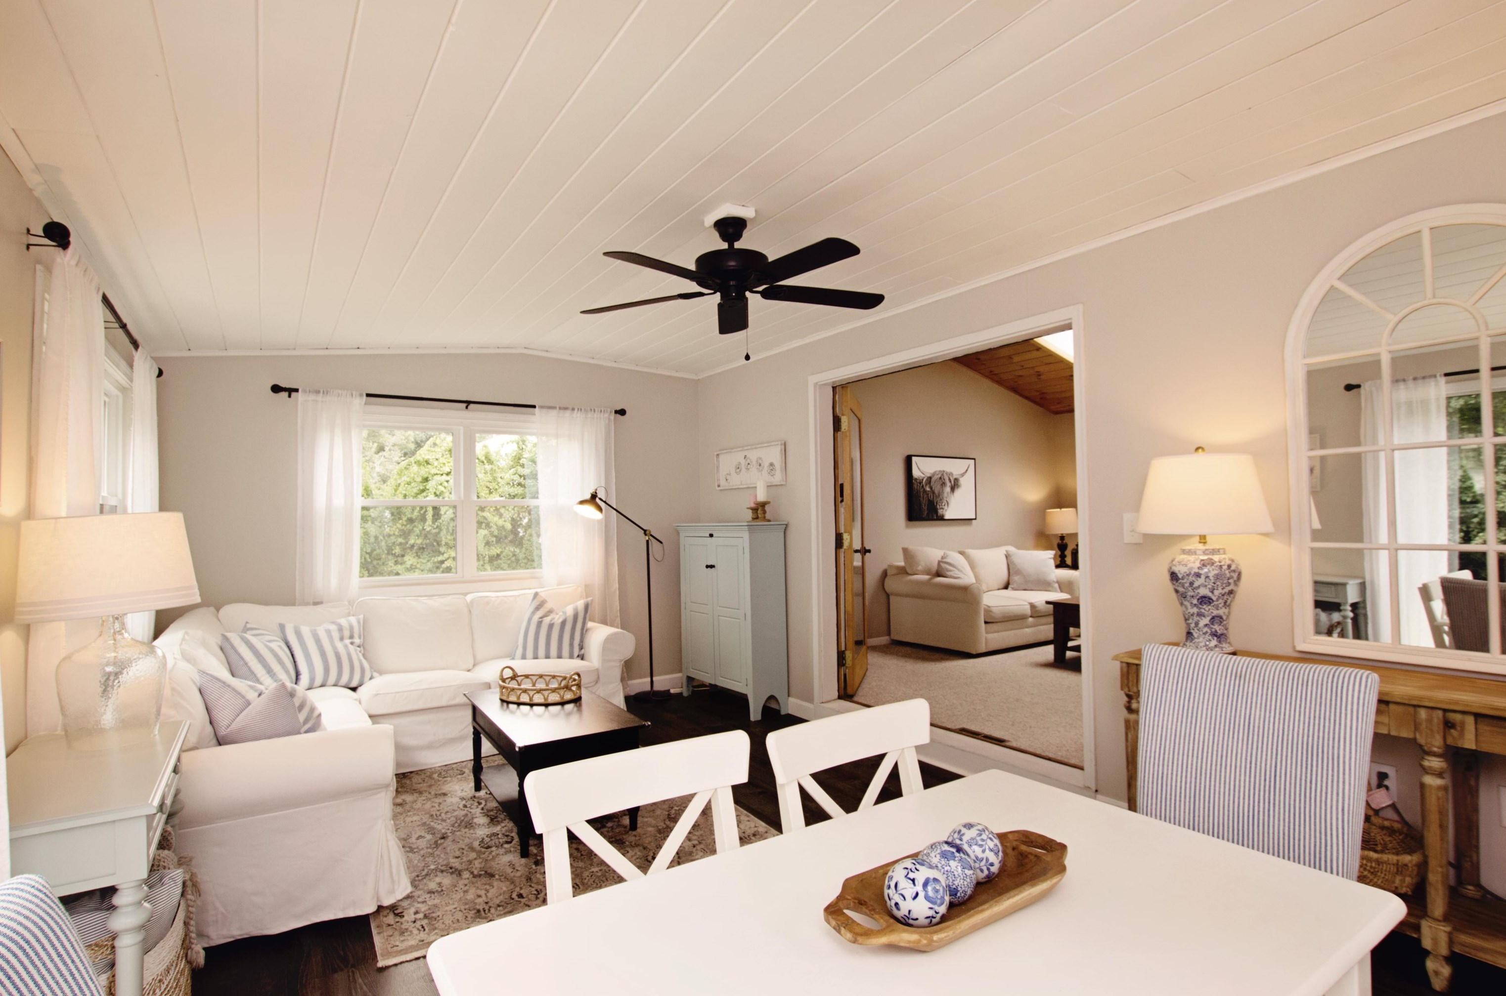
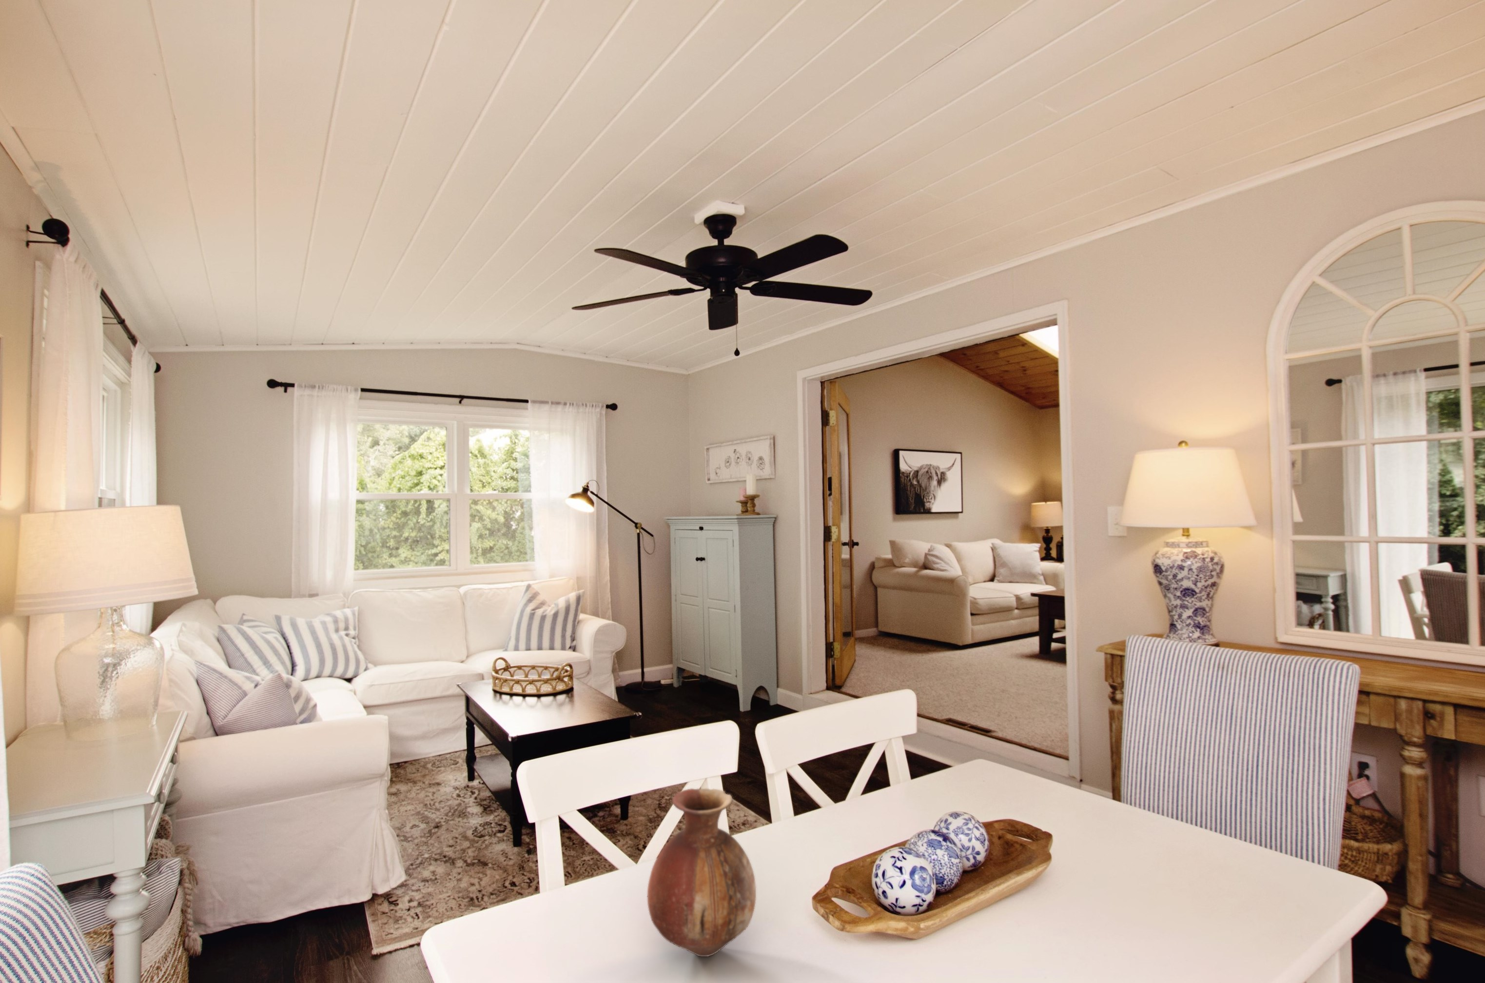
+ vase [647,788,757,957]
